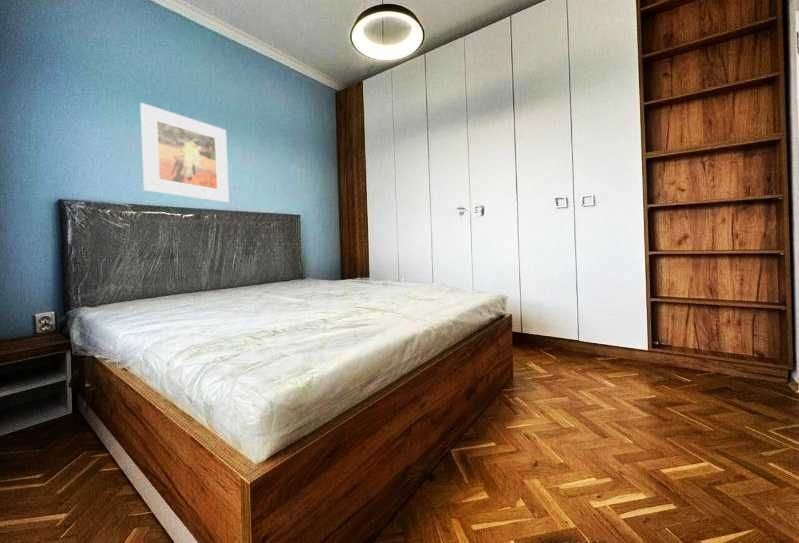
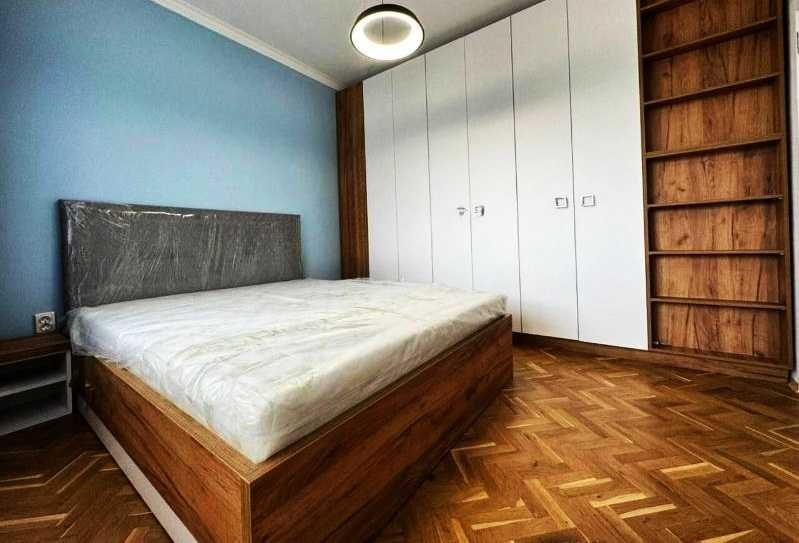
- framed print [139,102,230,203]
